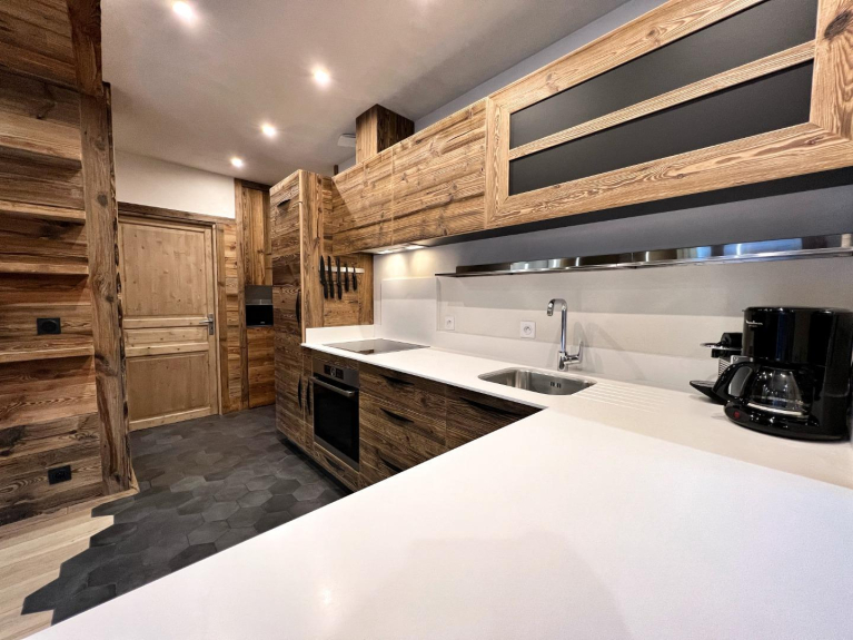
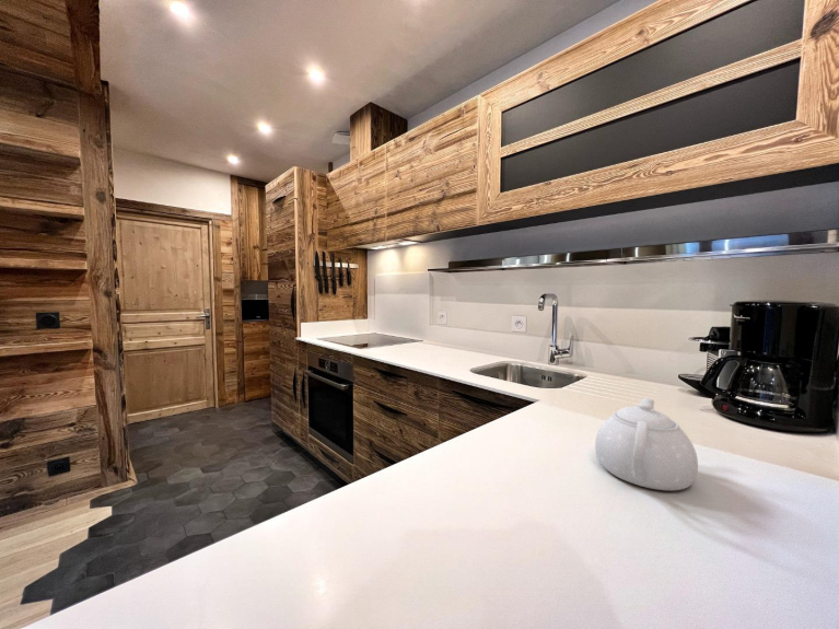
+ teapot [594,397,699,491]
